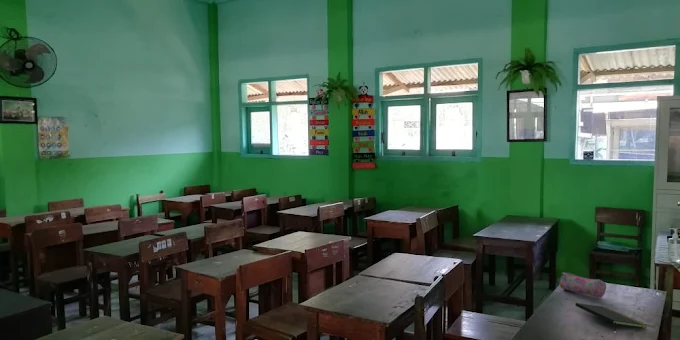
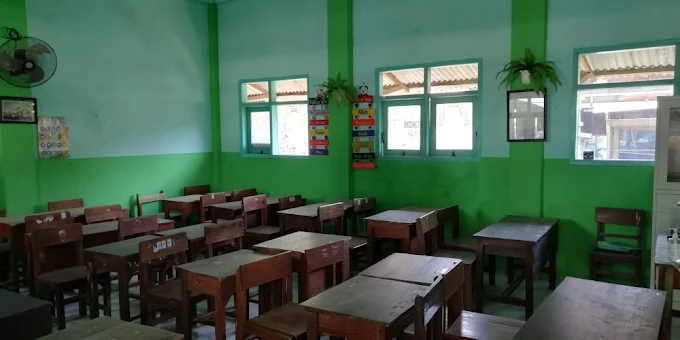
- notepad [574,302,647,330]
- pencil case [556,272,607,299]
